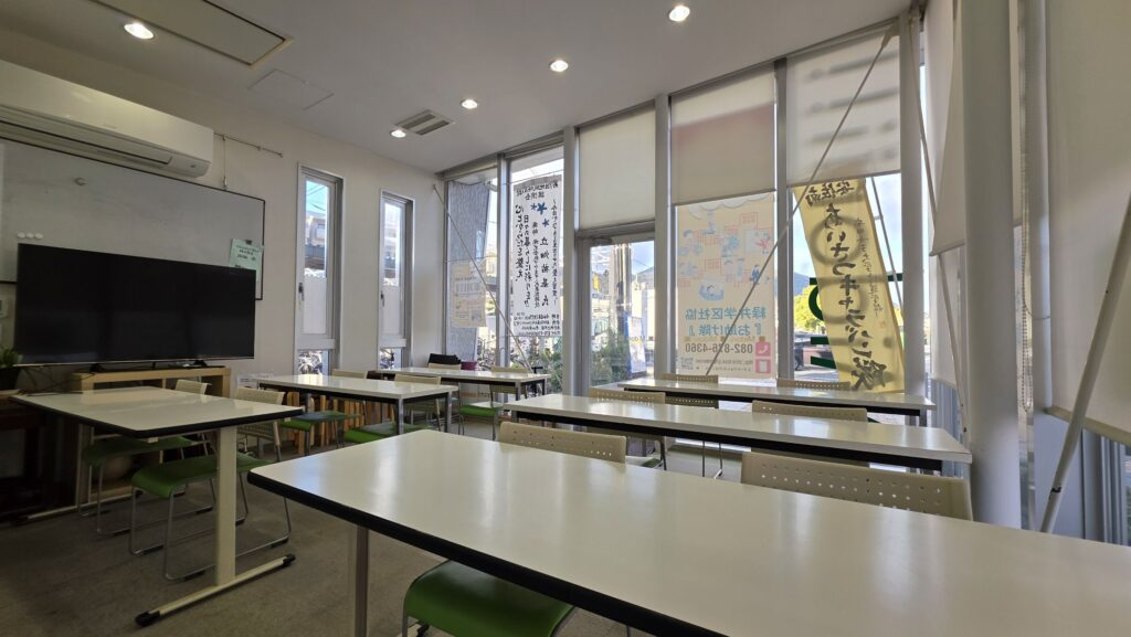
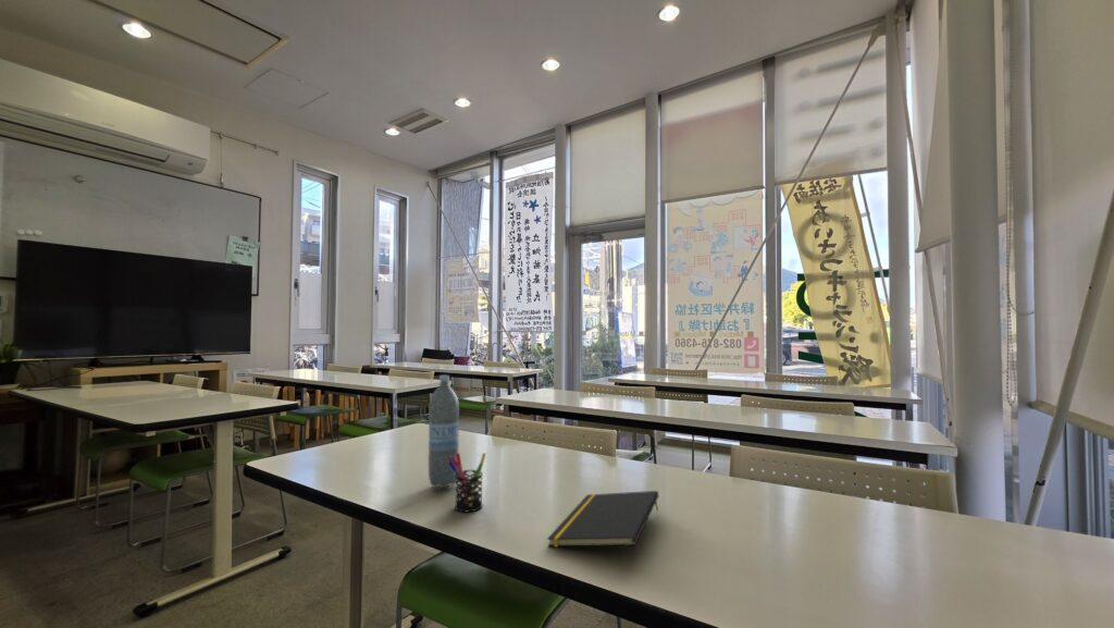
+ notepad [546,490,659,547]
+ pen holder [447,452,487,513]
+ water bottle [428,374,460,489]
